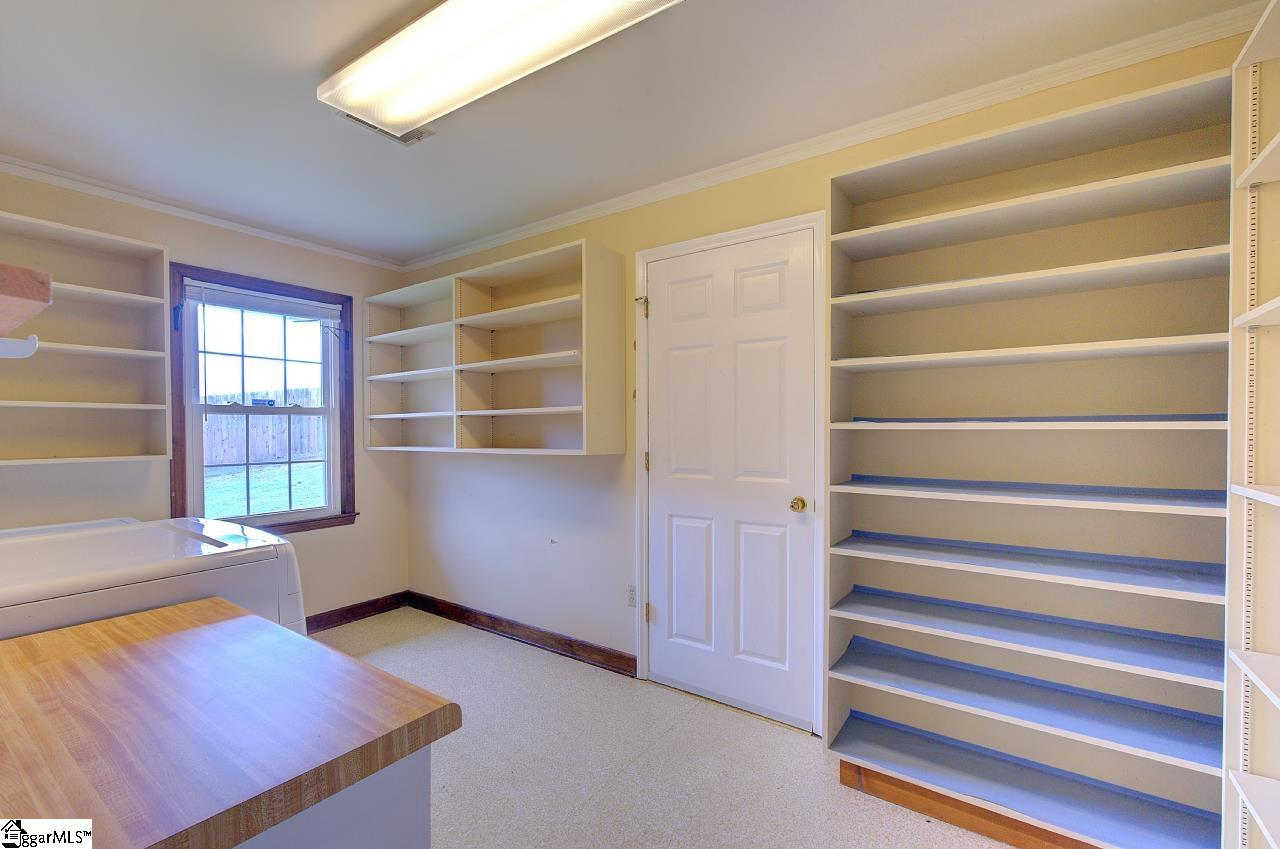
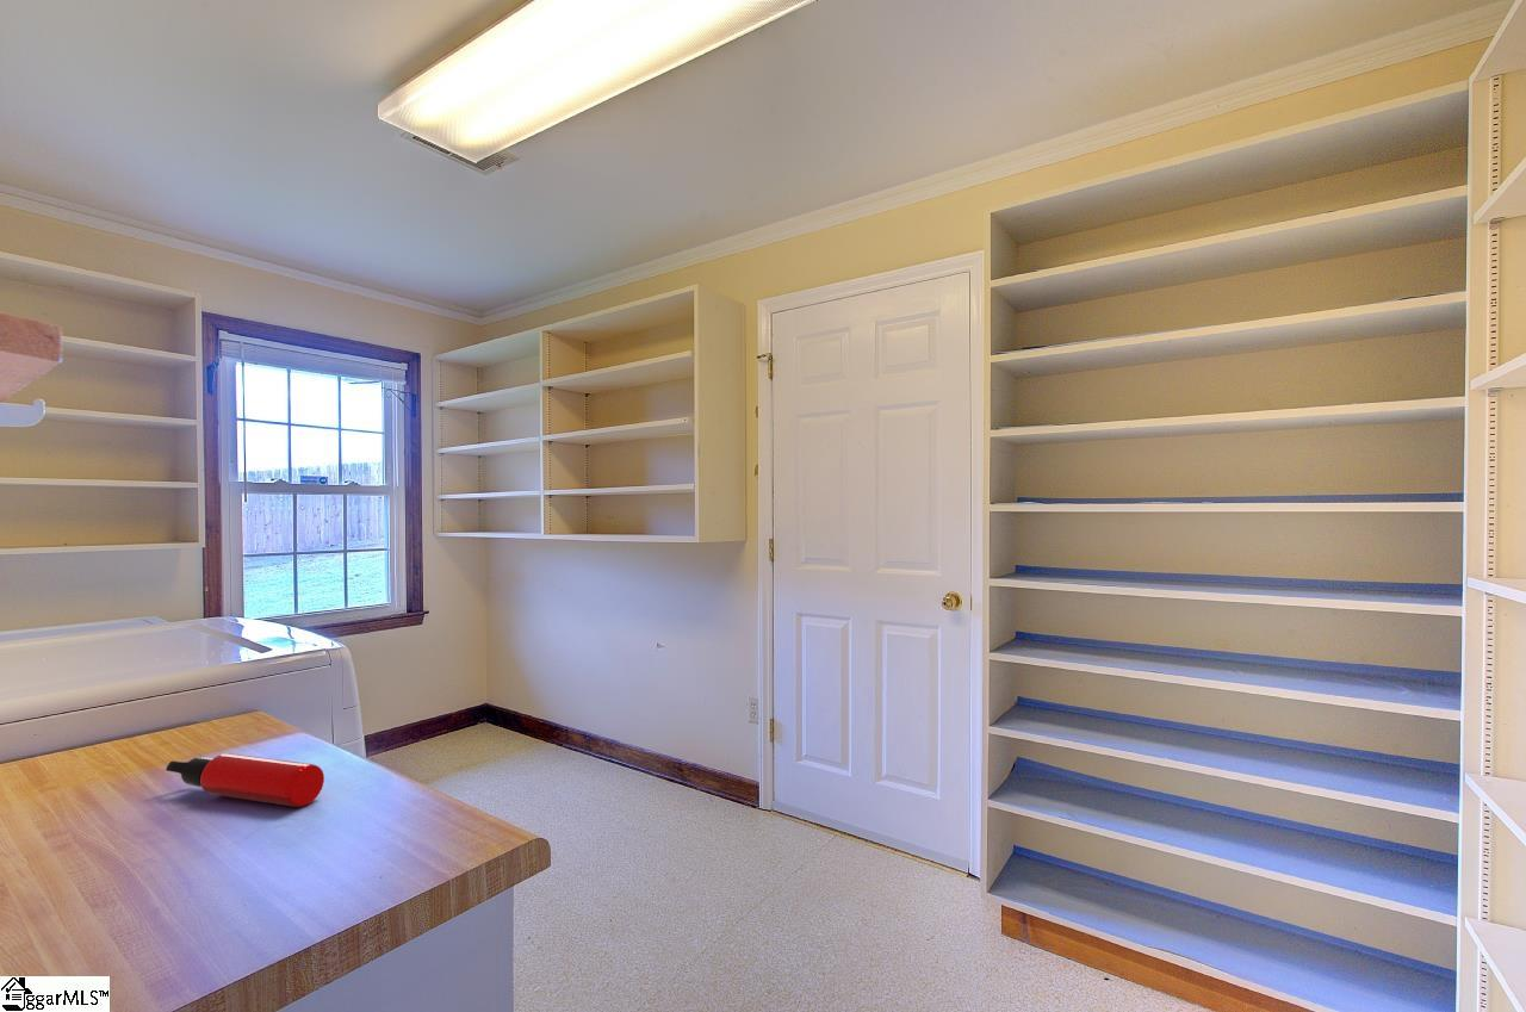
+ water bottle [165,752,325,808]
